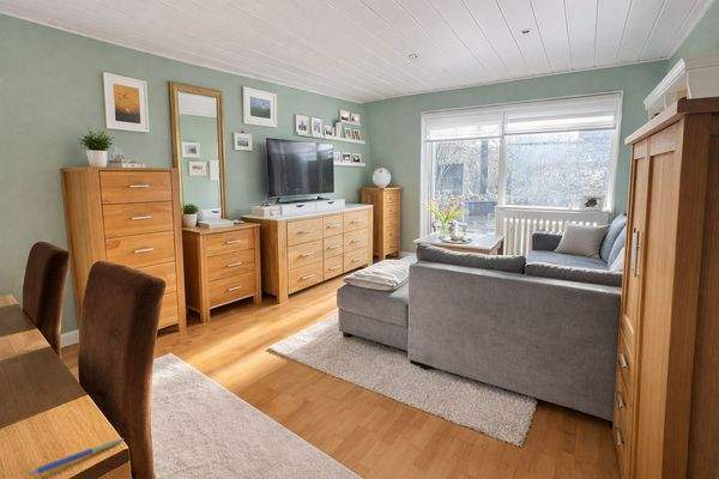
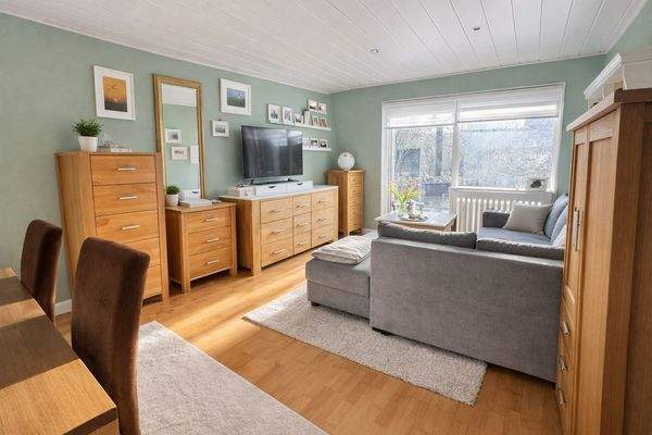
- pen [29,437,126,477]
